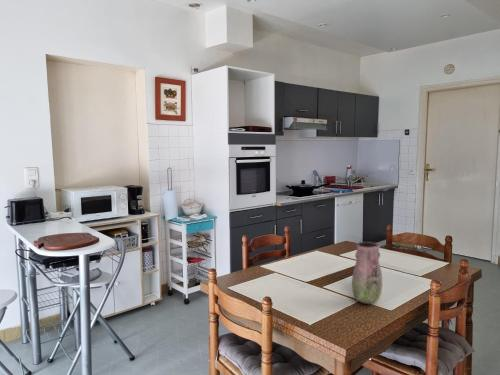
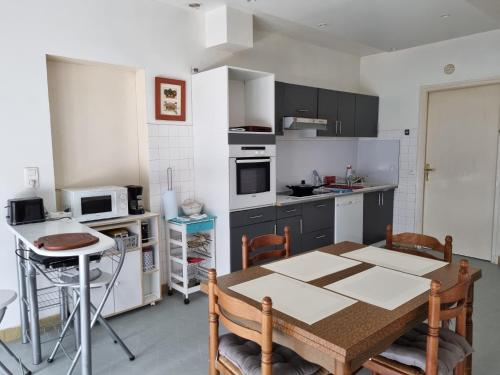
- vase [351,241,383,305]
